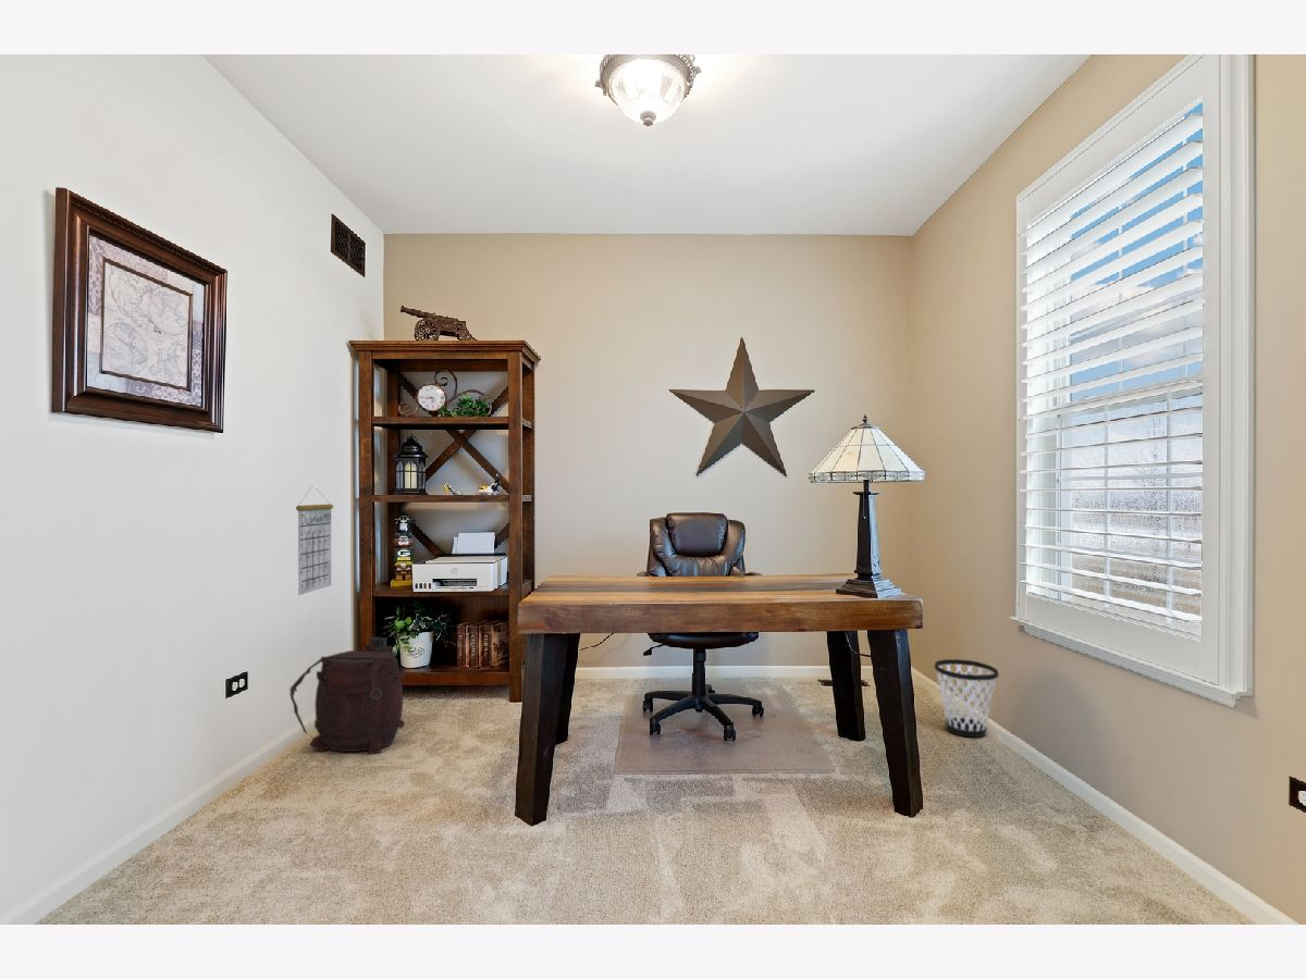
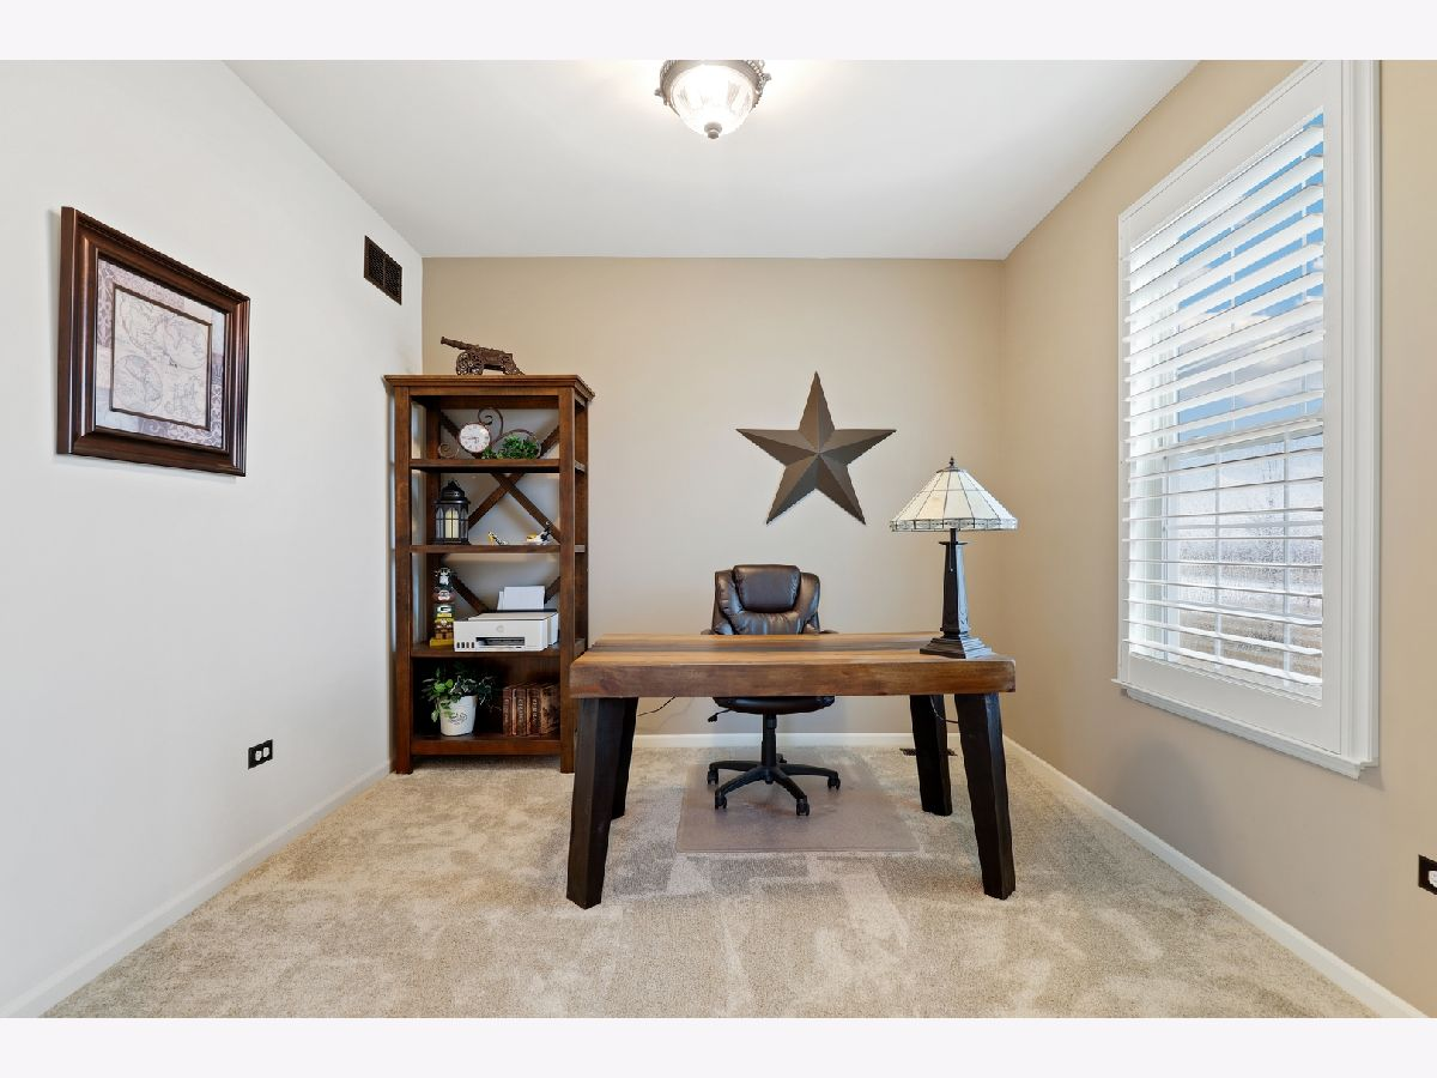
- calendar [295,486,334,596]
- backpack [289,636,406,755]
- wastebasket [934,658,1000,739]
